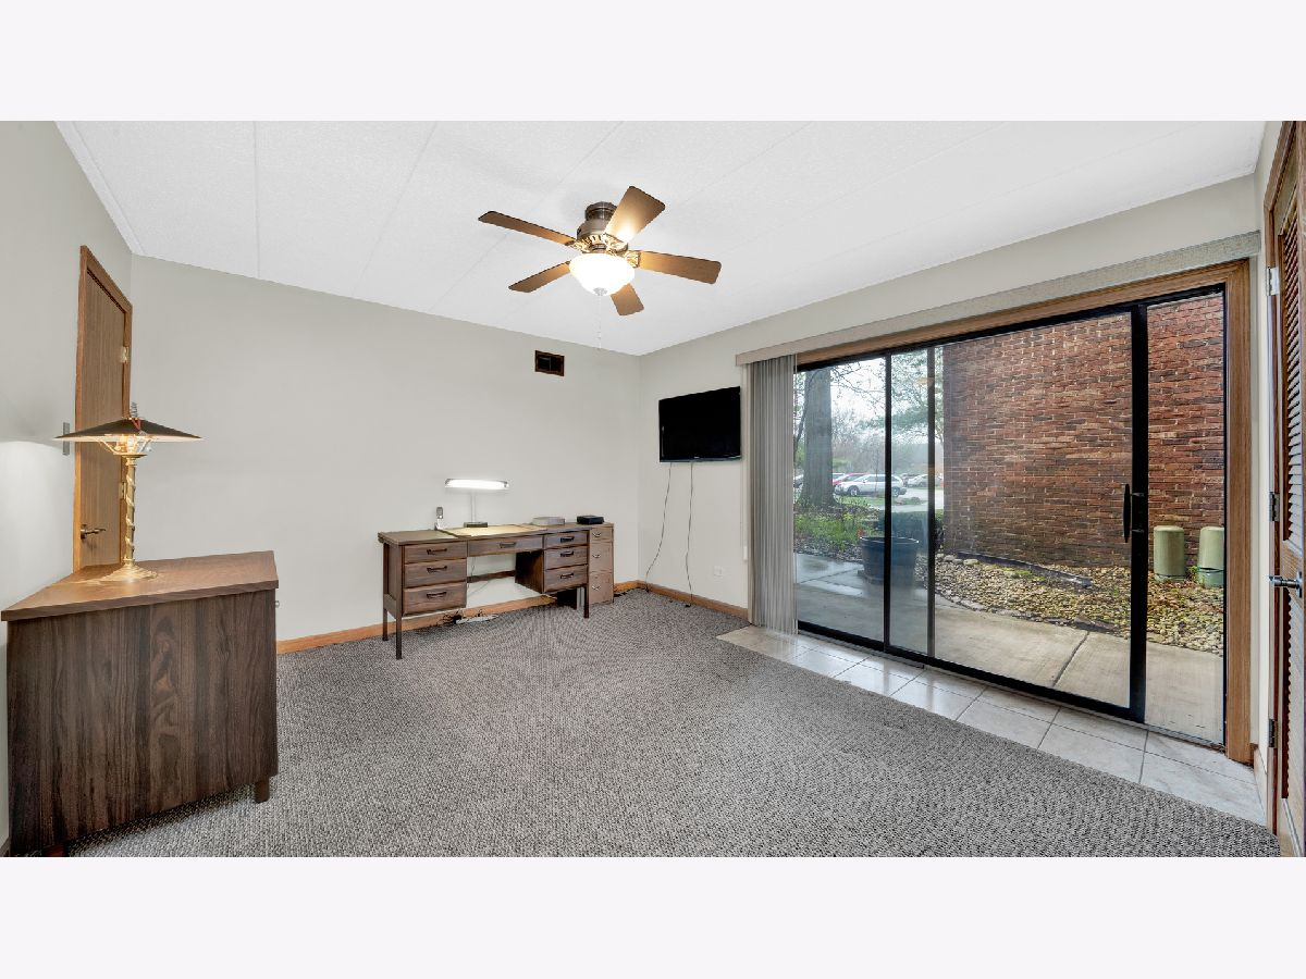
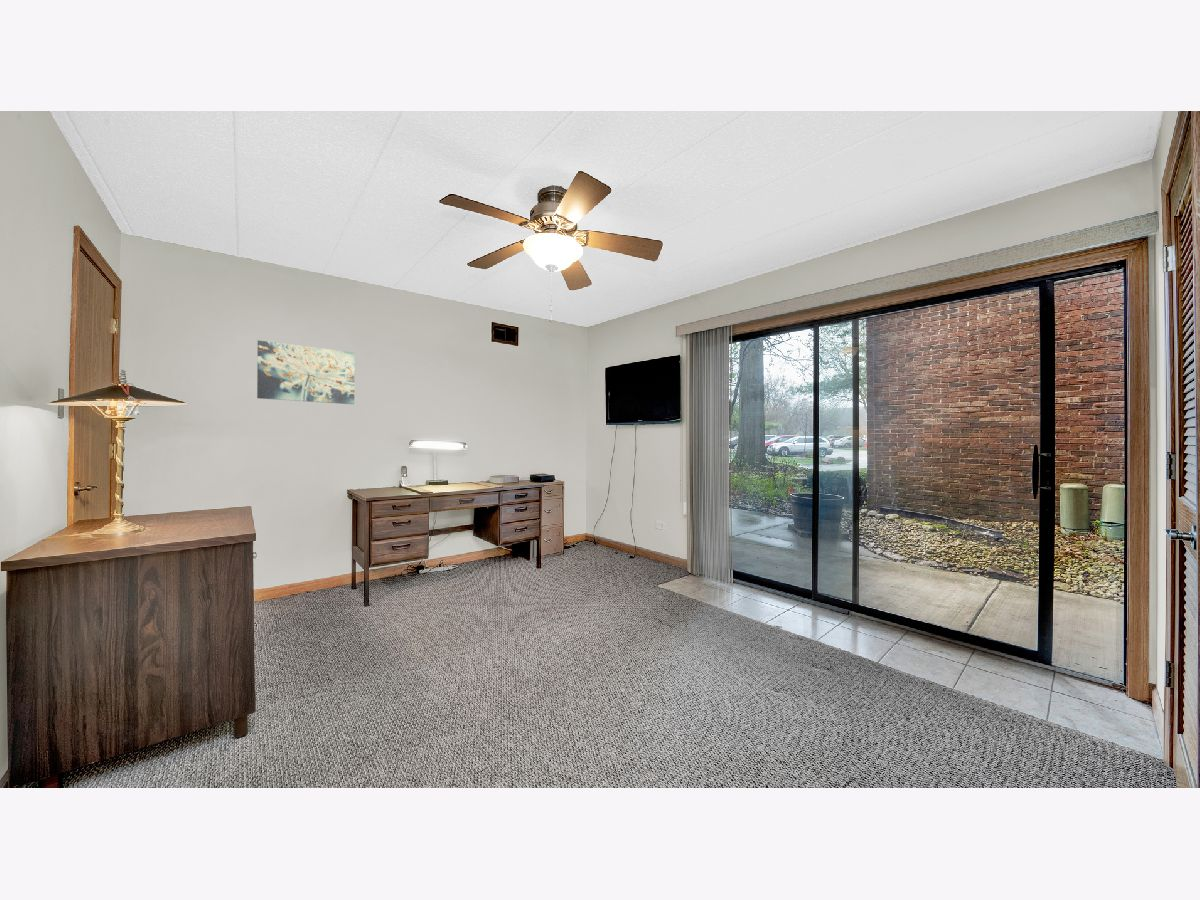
+ wall art [256,339,356,405]
